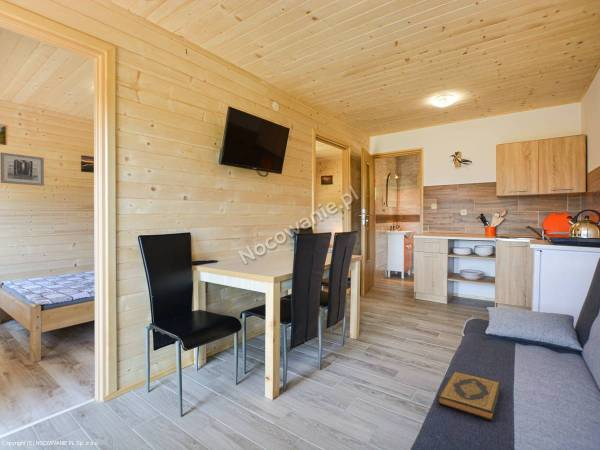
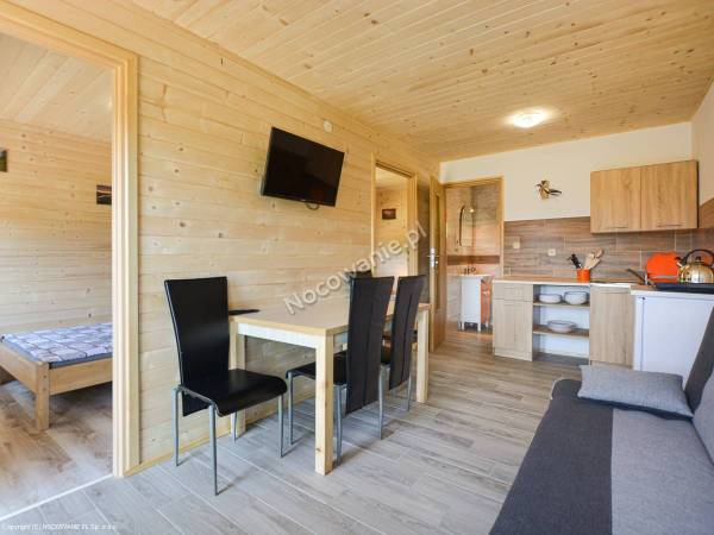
- wall art [0,152,45,187]
- hardback book [437,370,502,422]
